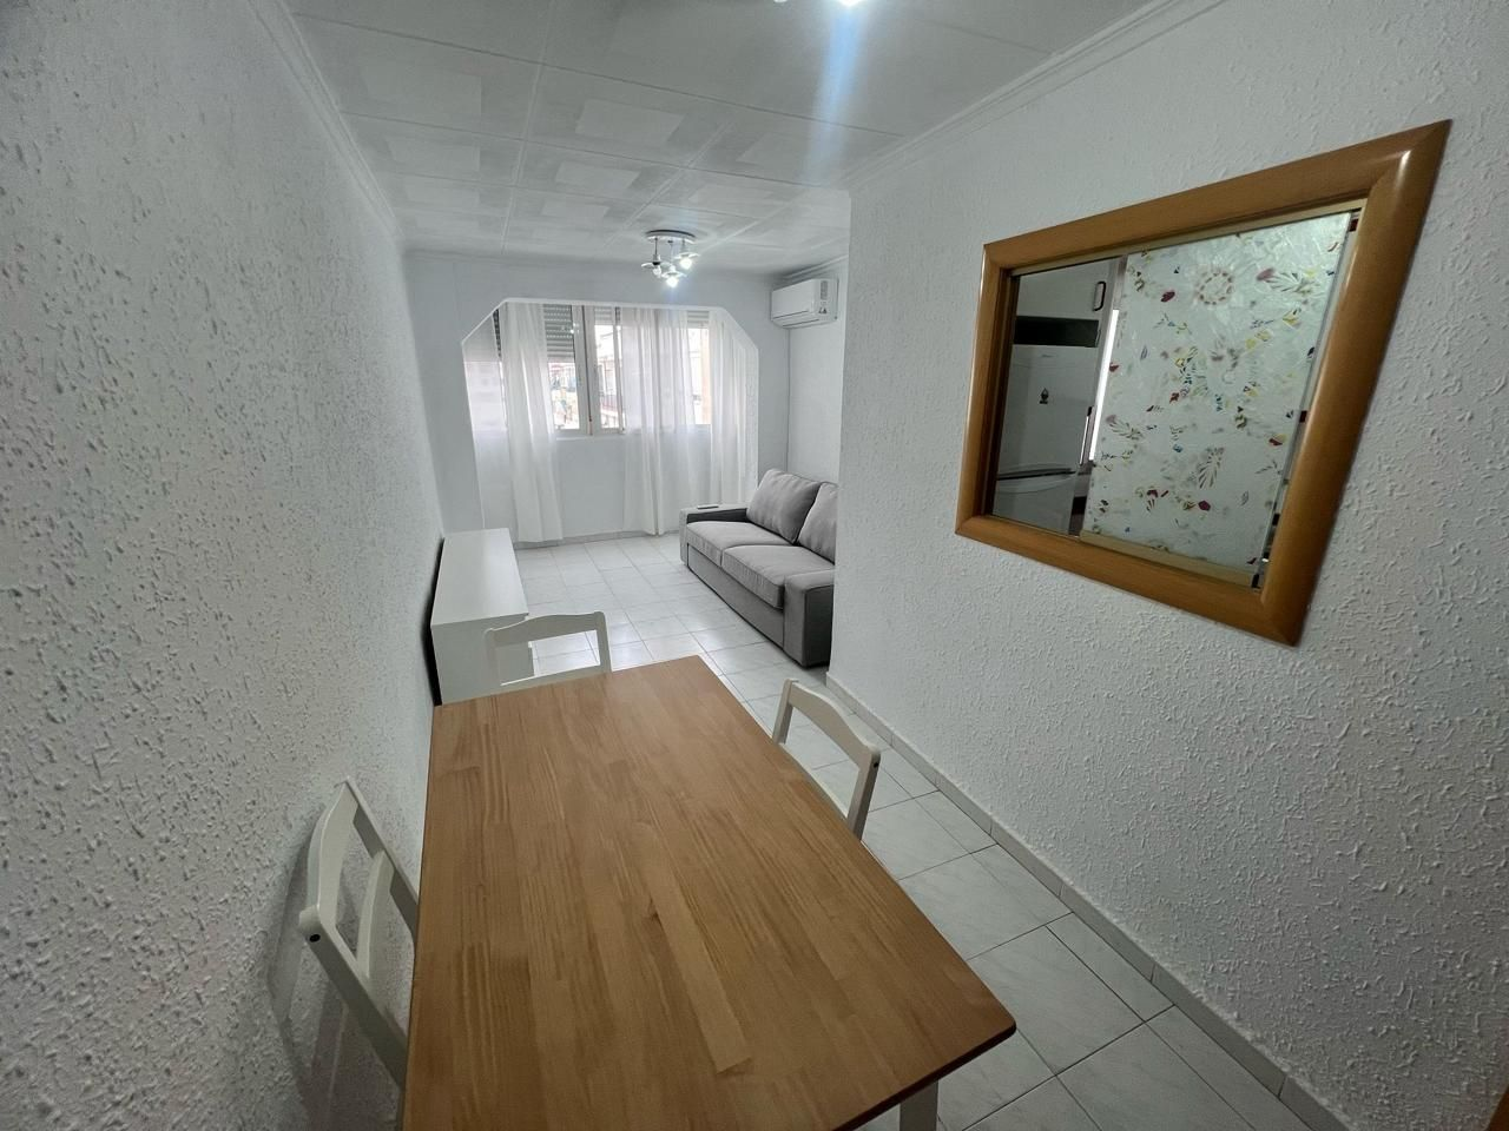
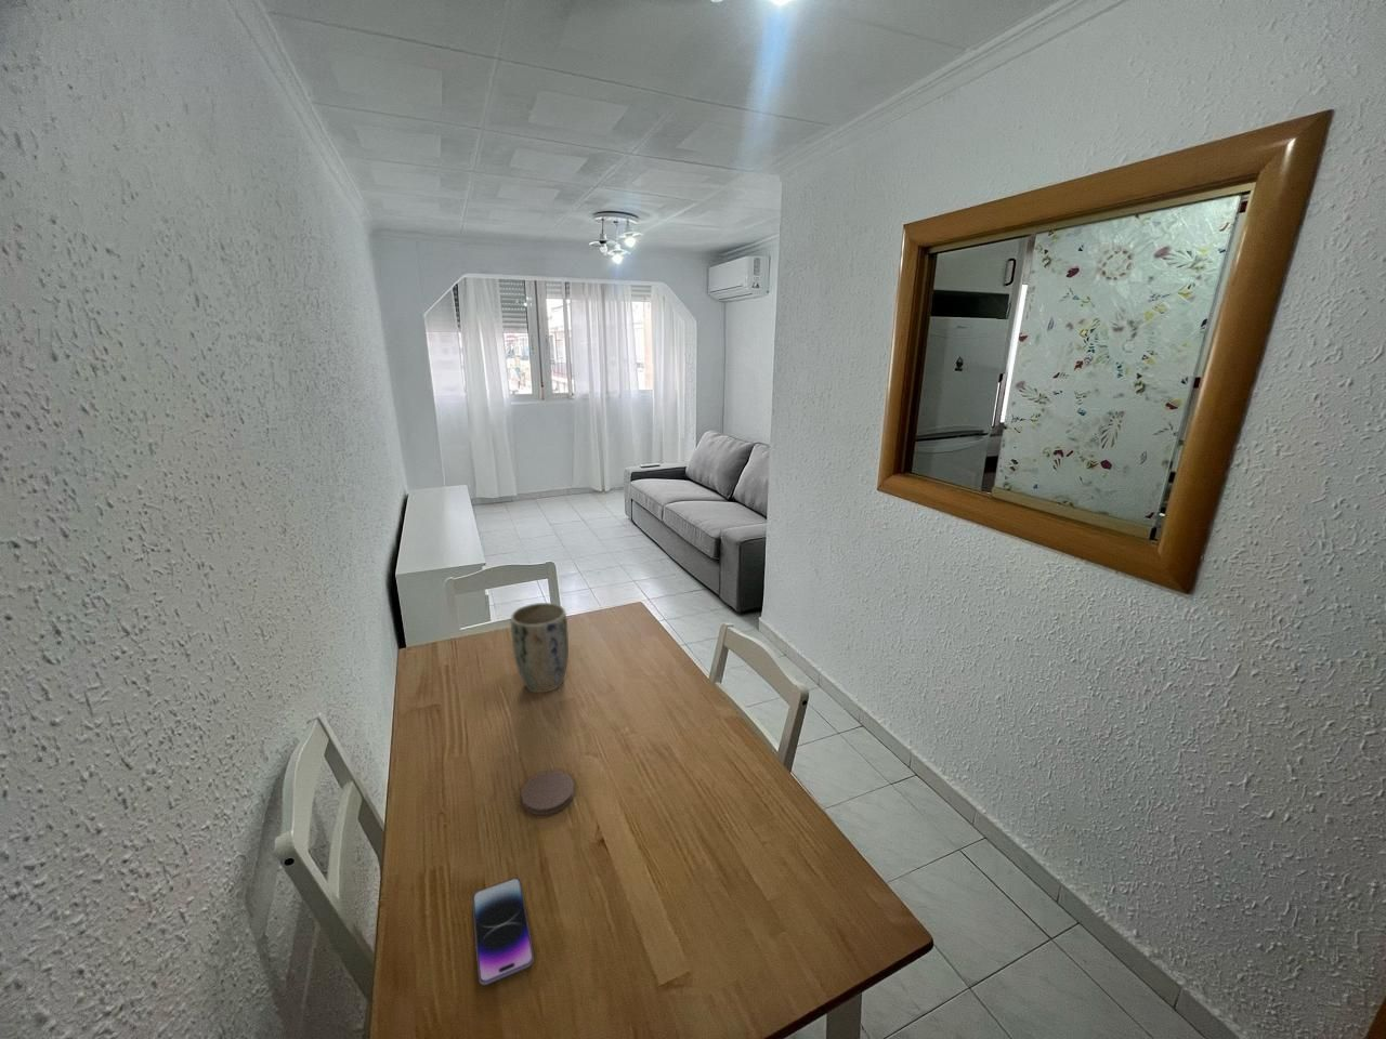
+ smartphone [471,876,535,986]
+ coaster [519,769,576,816]
+ plant pot [510,601,570,694]
